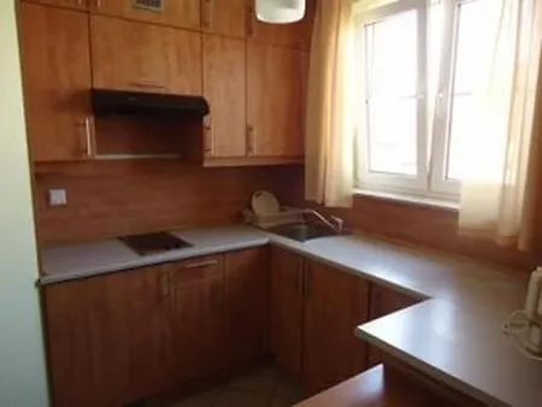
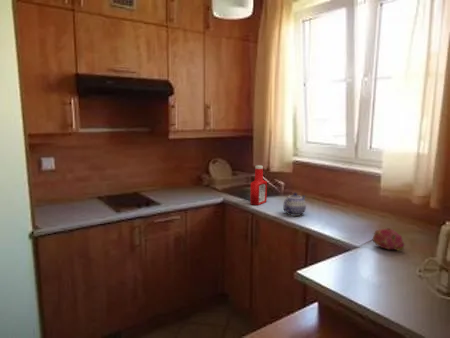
+ teapot [282,192,307,217]
+ fruit [372,227,406,252]
+ soap bottle [249,164,268,206]
